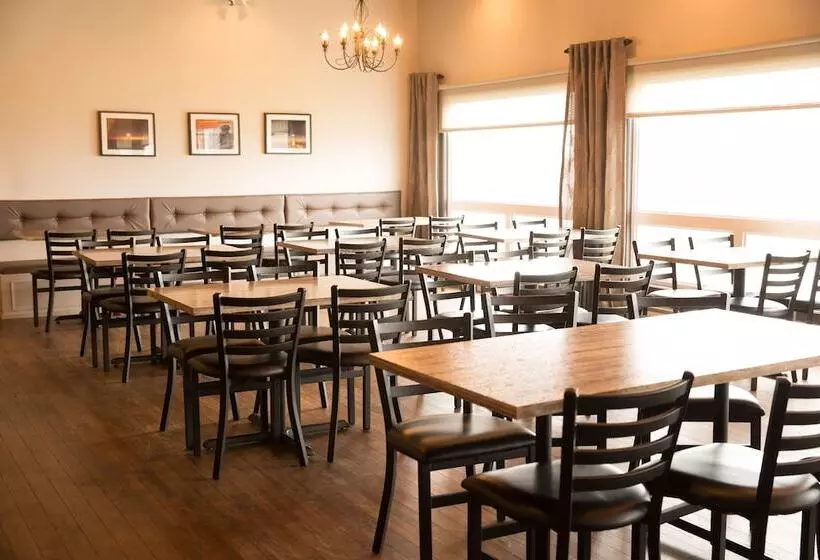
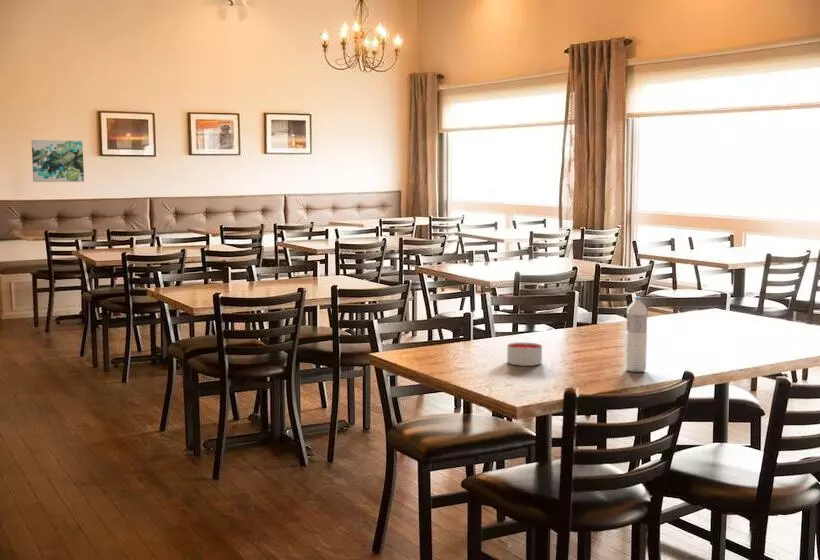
+ candle [506,342,543,367]
+ wall art [31,139,85,183]
+ water bottle [624,296,649,373]
